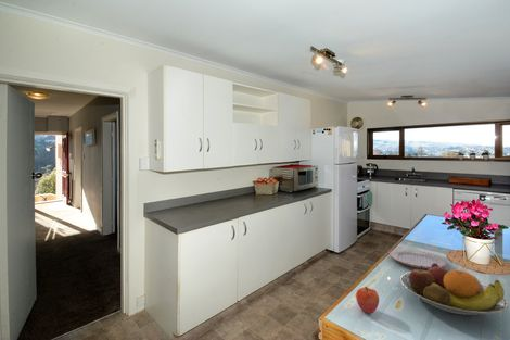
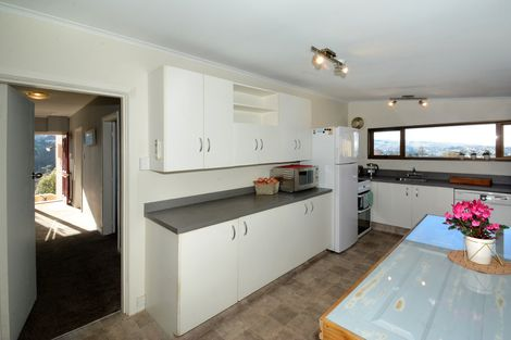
- plate [388,249,449,269]
- fruit bowl [399,263,509,316]
- apple [355,286,380,314]
